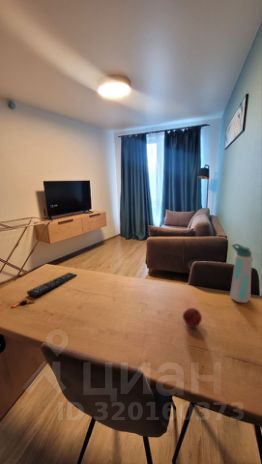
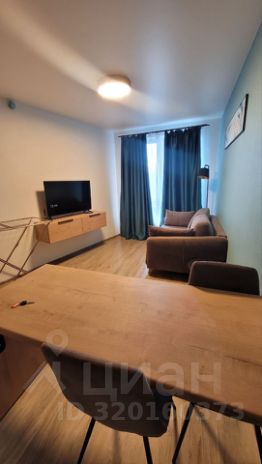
- water bottle [229,243,254,304]
- apple [182,307,203,329]
- remote control [26,272,78,298]
